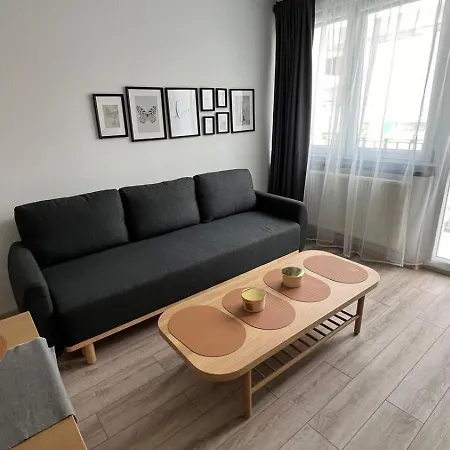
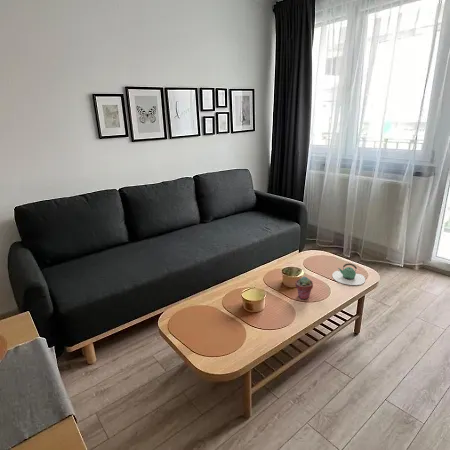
+ potted succulent [294,275,314,300]
+ teapot [332,262,366,286]
